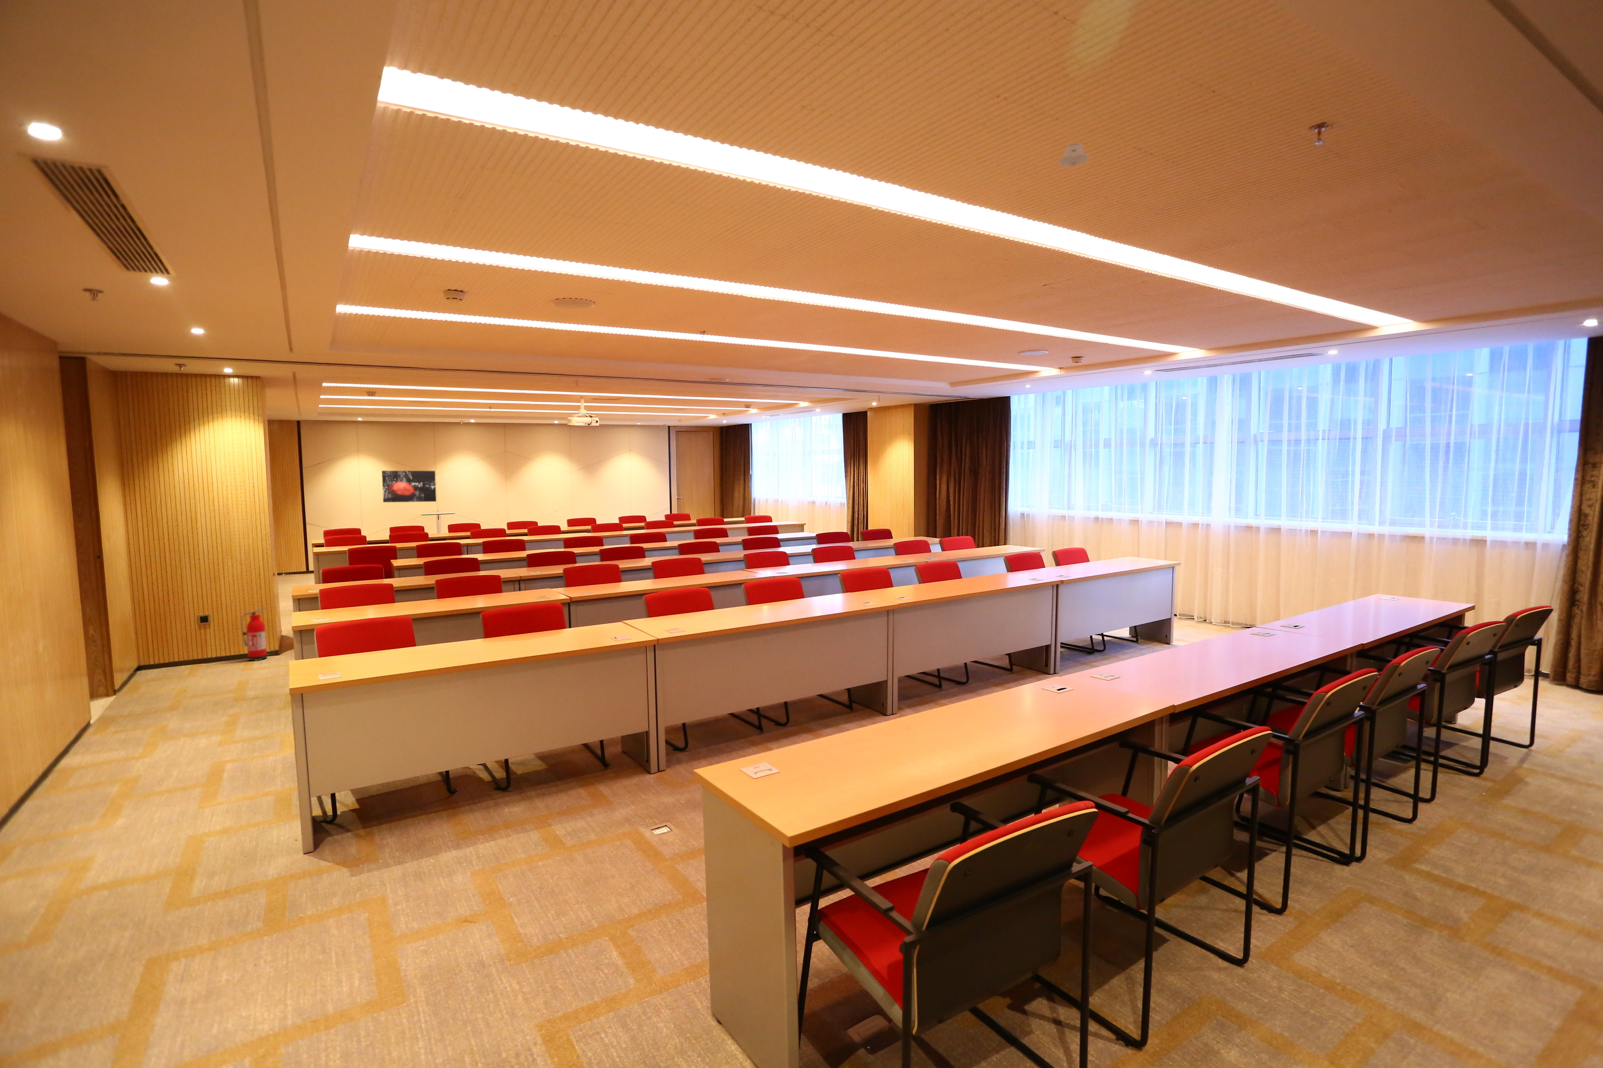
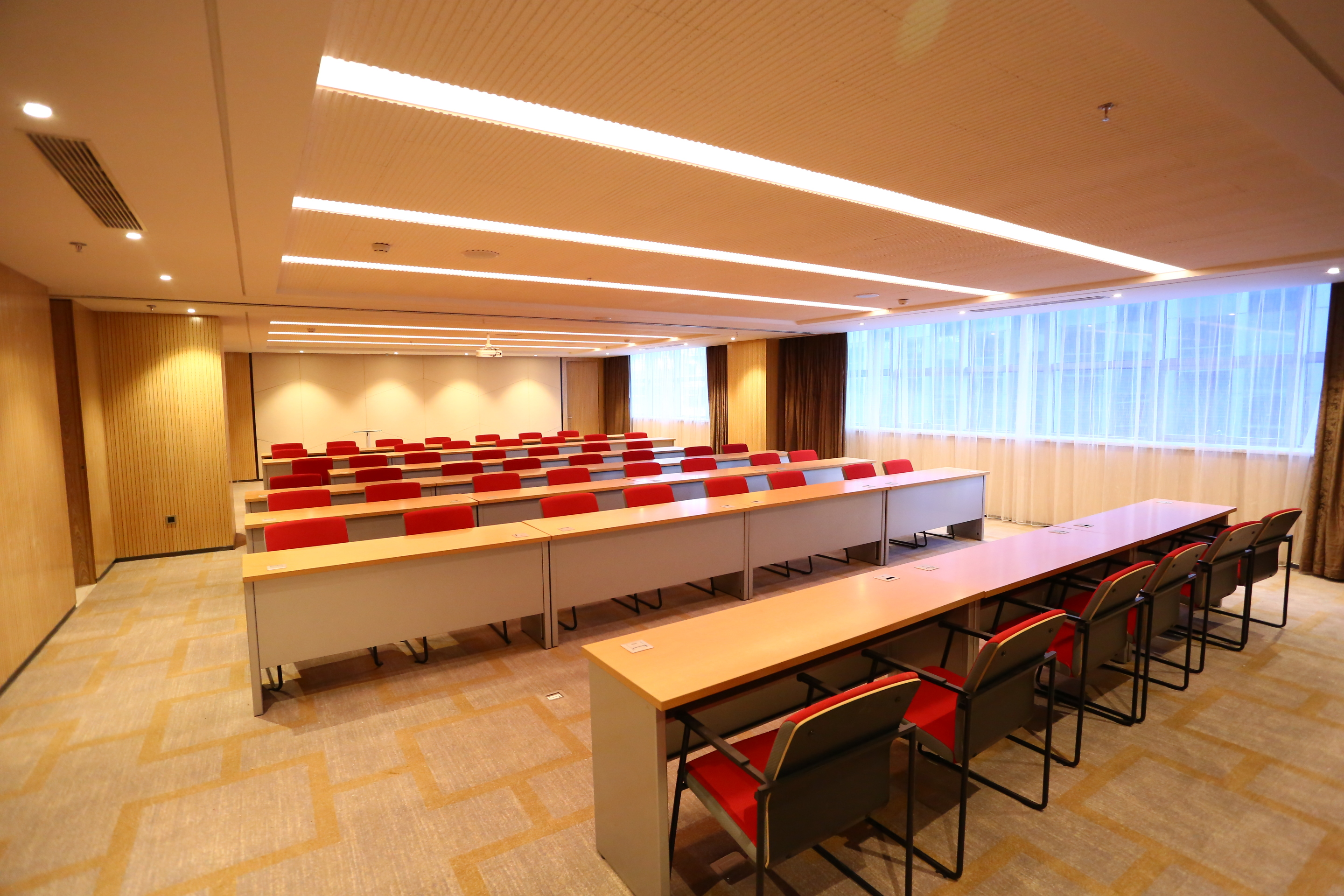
- wall art [382,470,437,503]
- fire extinguisher [241,607,267,662]
- recessed light [1058,142,1090,167]
